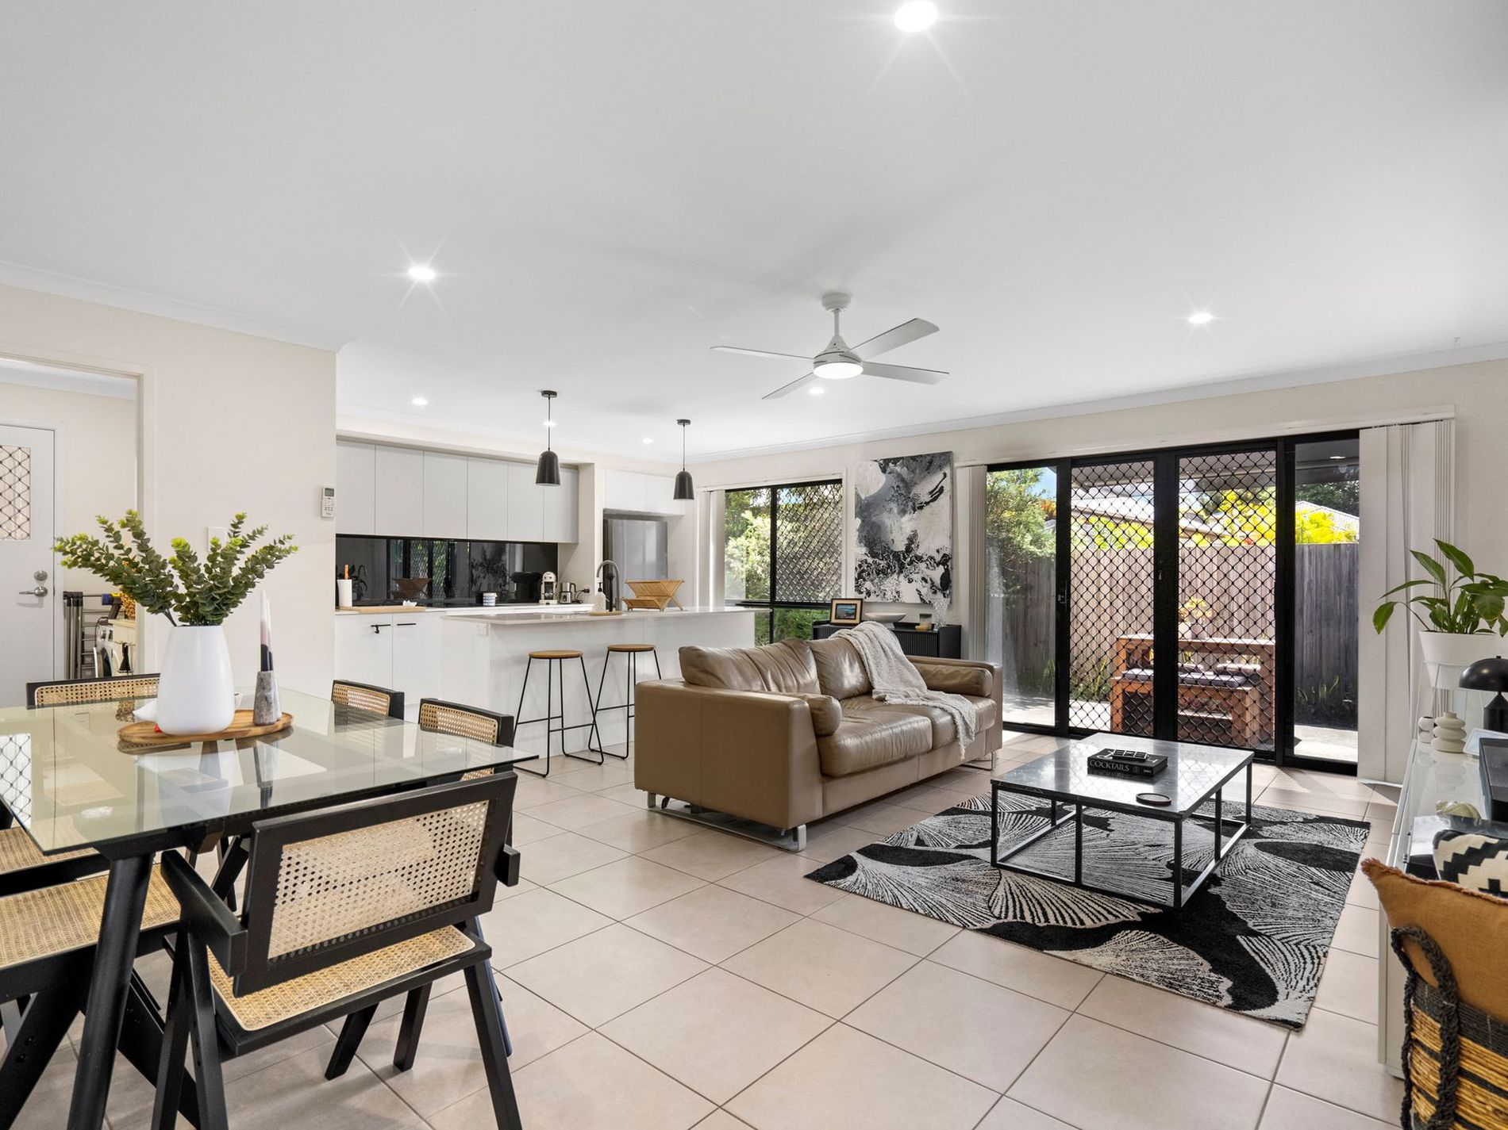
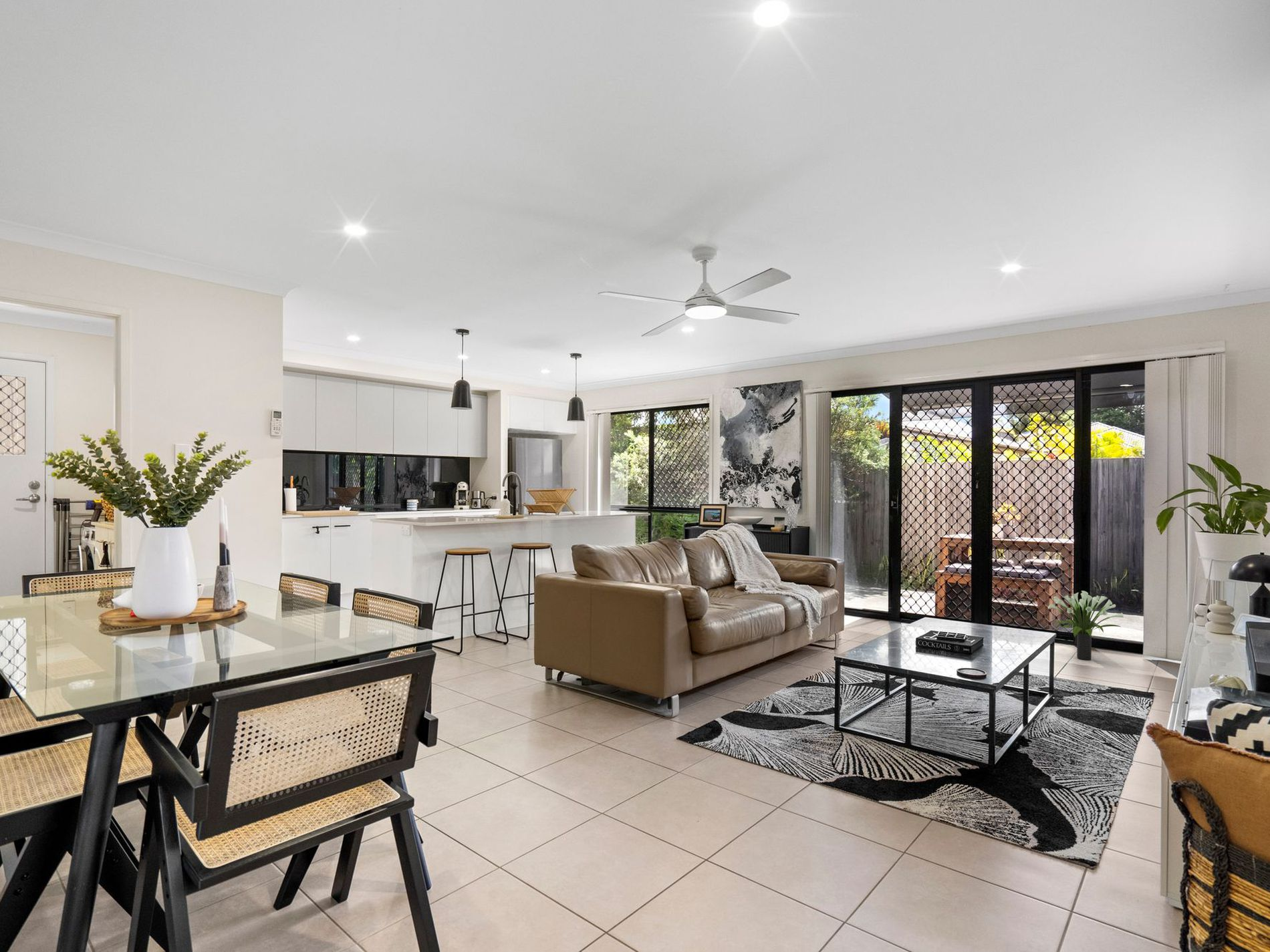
+ potted plant [1047,590,1124,661]
